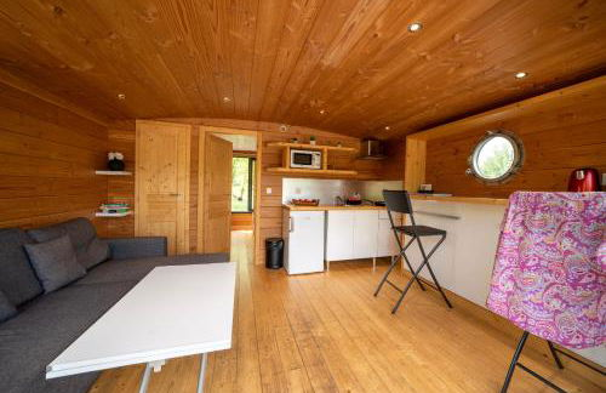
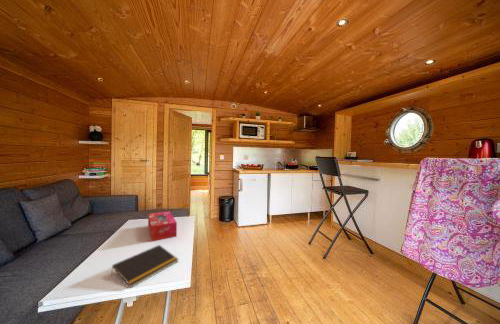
+ tissue box [147,210,178,243]
+ notepad [110,244,179,289]
